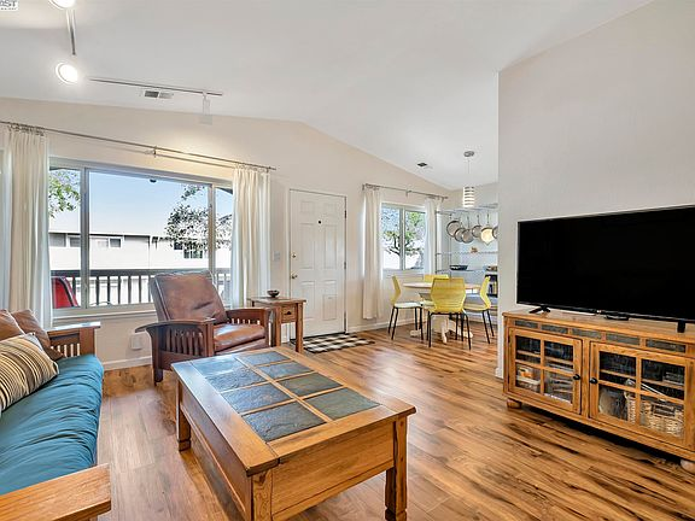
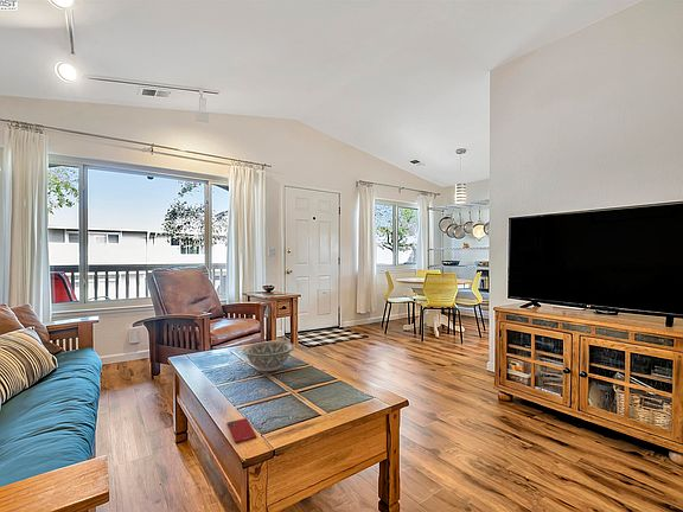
+ decorative bowl [241,340,296,372]
+ smartphone [226,417,257,444]
